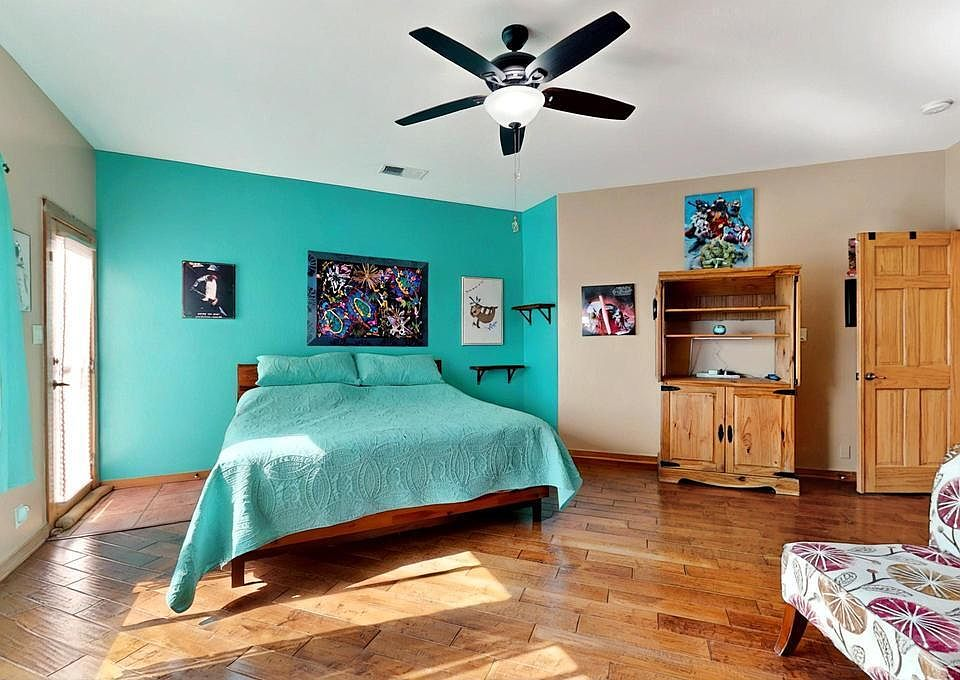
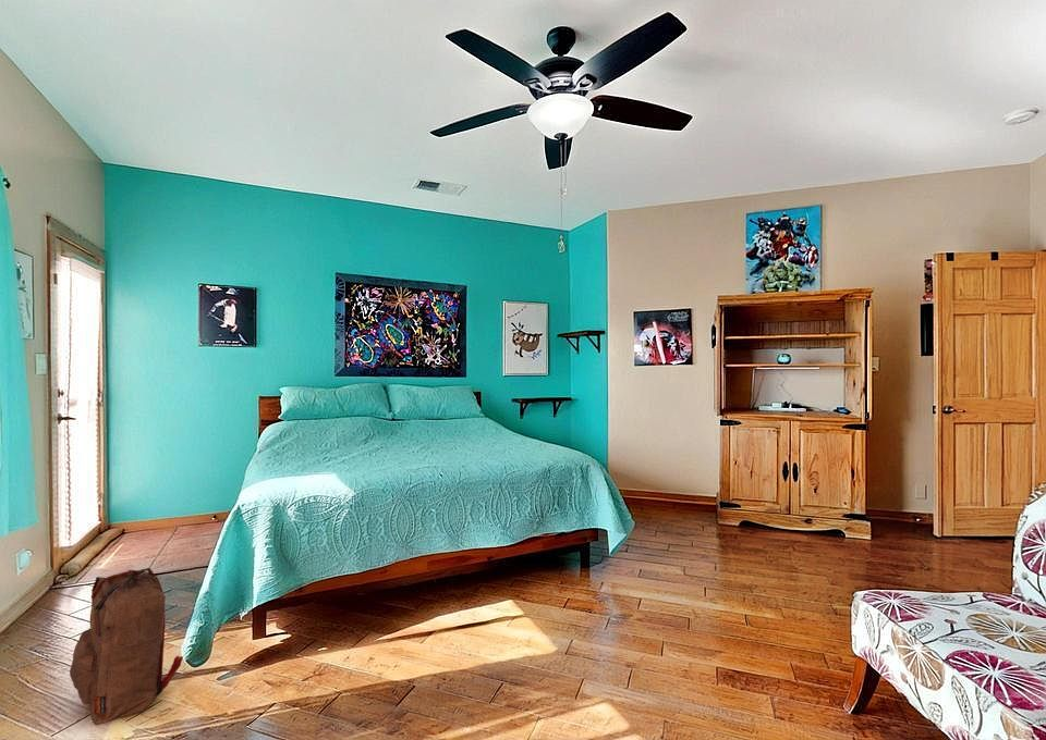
+ backpack [69,567,184,726]
